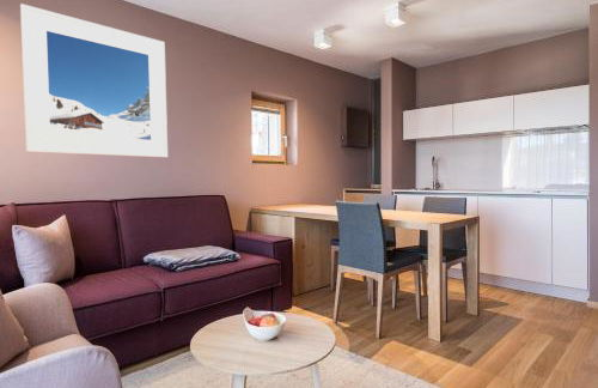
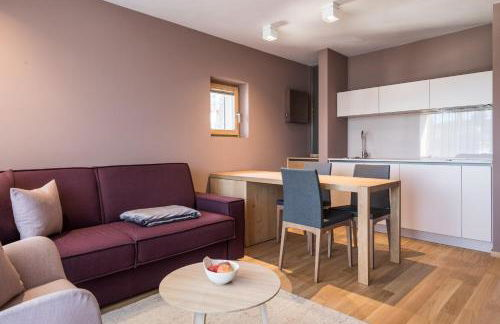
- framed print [19,2,169,158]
